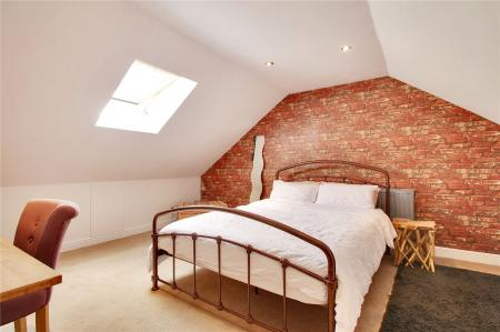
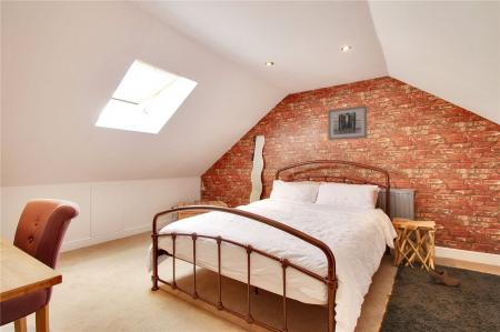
+ wall art [327,104,368,141]
+ shoe [428,266,461,288]
